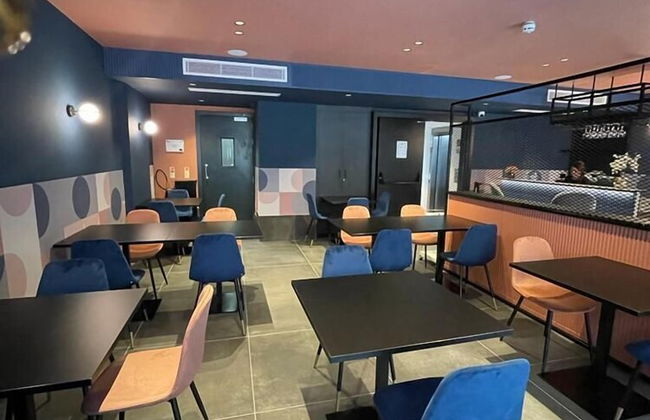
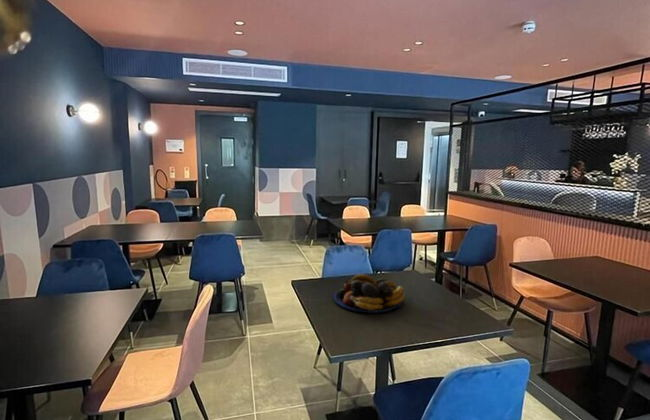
+ fruit bowl [333,273,405,314]
